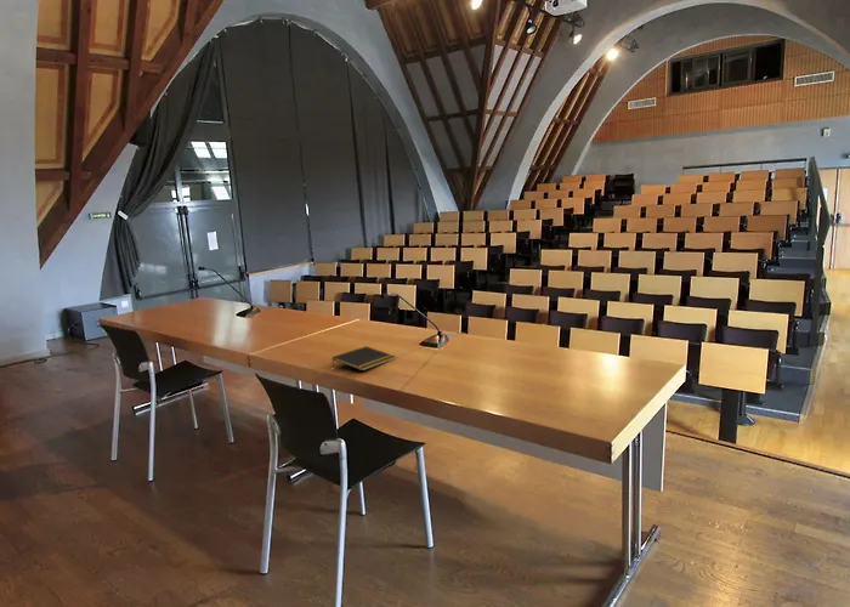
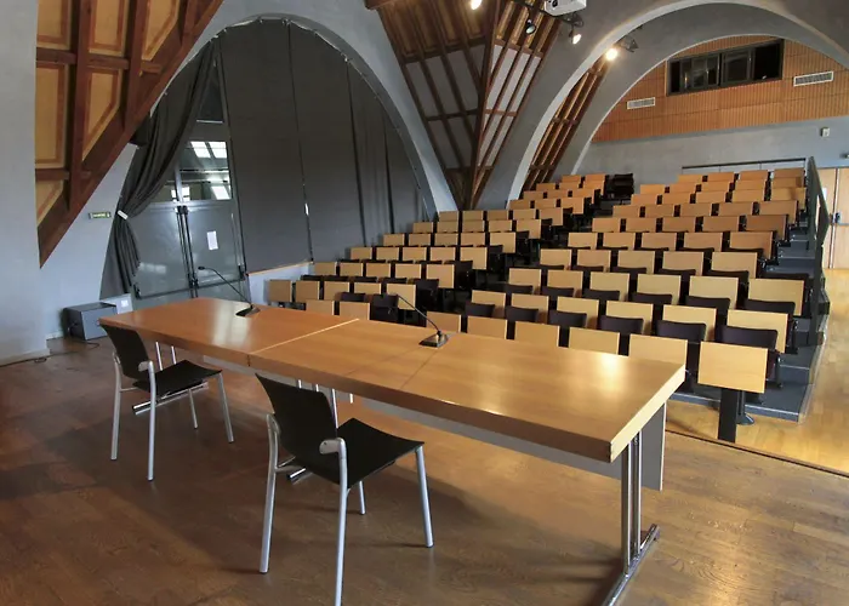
- notepad [332,345,397,371]
